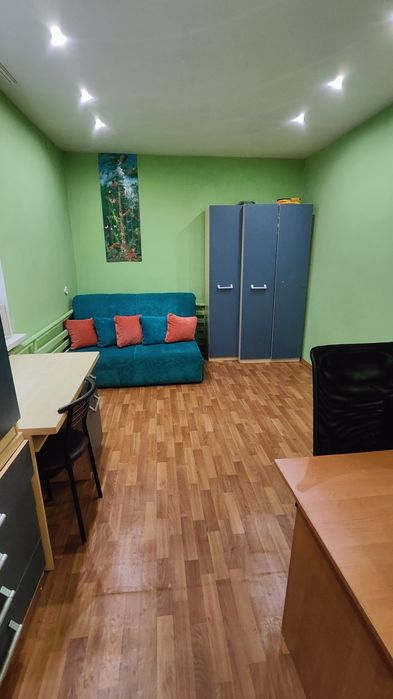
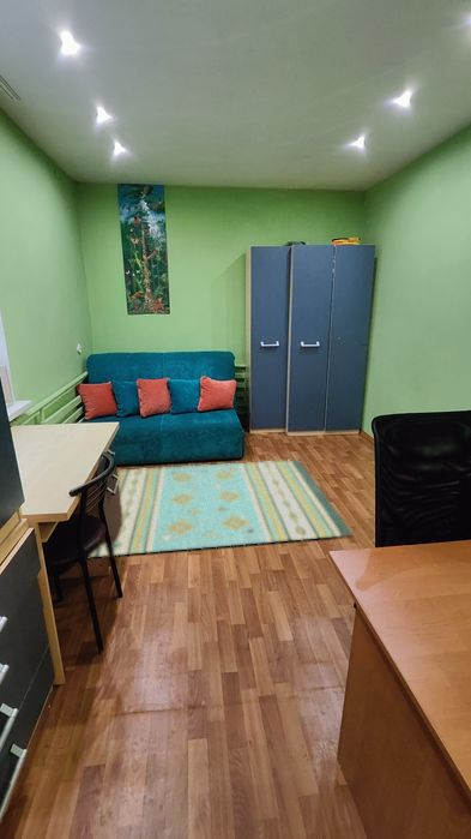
+ rug [89,459,355,558]
